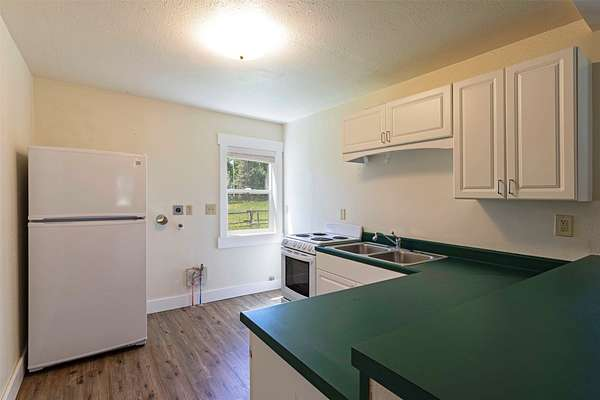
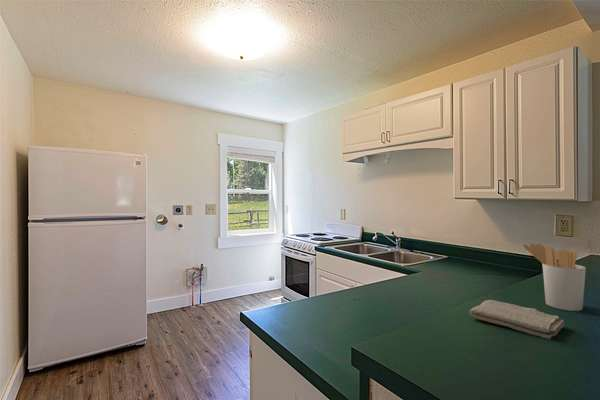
+ utensil holder [522,243,587,312]
+ washcloth [468,299,565,340]
